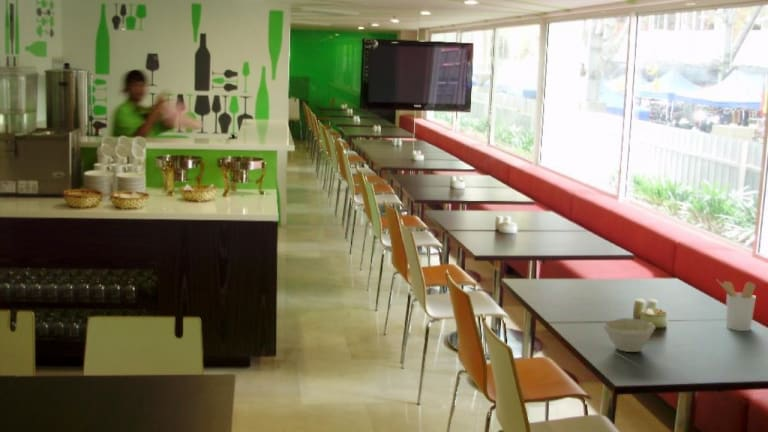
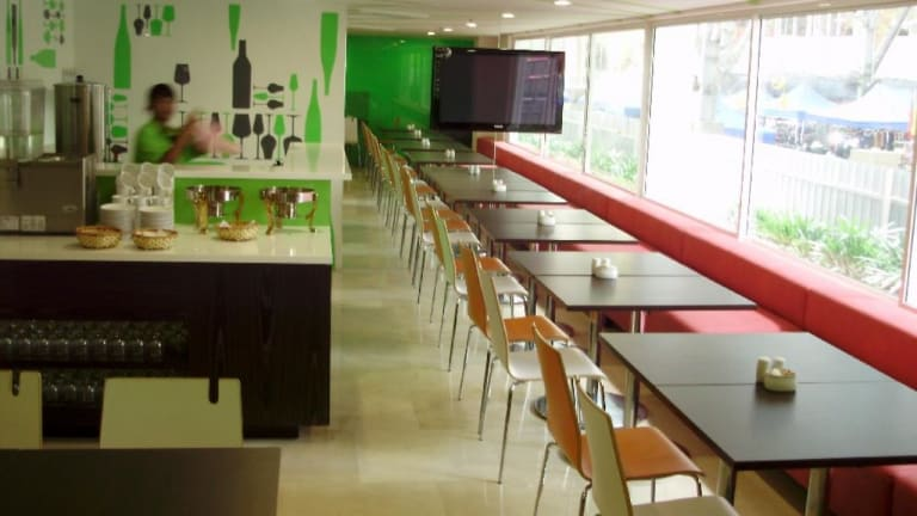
- bowl [601,317,657,353]
- utensil holder [716,279,757,332]
